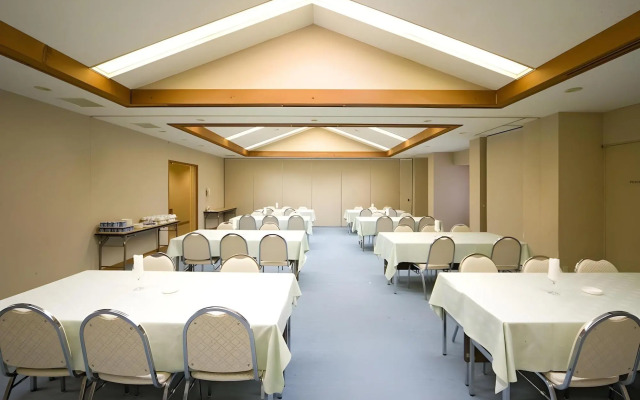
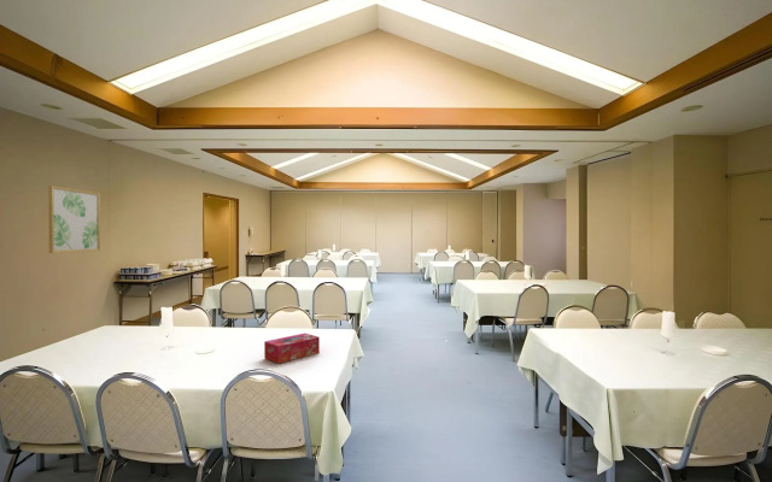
+ tissue box [263,333,321,365]
+ wall art [47,184,101,254]
